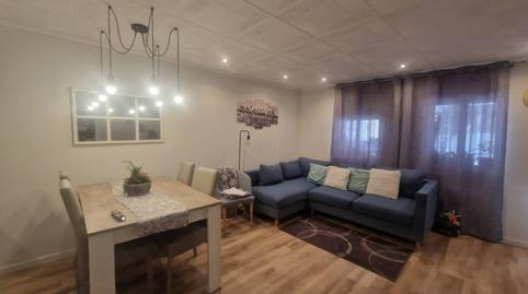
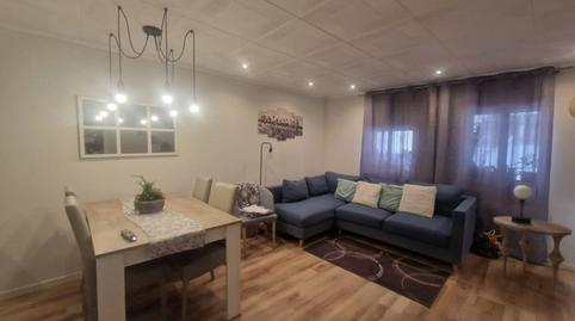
+ table lamp [507,178,539,224]
+ side table [493,215,573,290]
